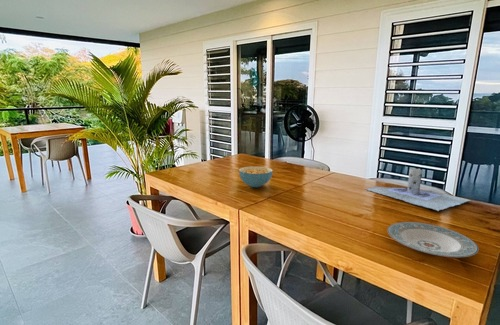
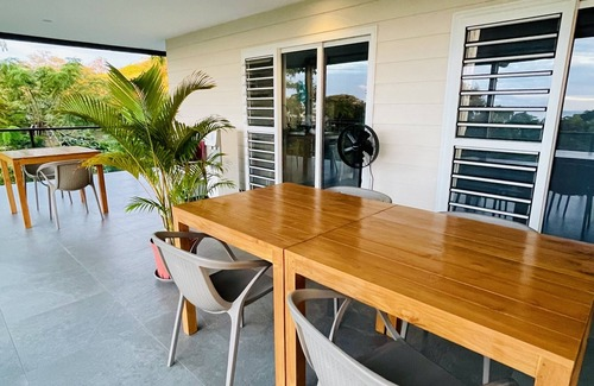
- cereal bowl [238,166,274,188]
- plate [386,221,480,258]
- napkin [365,167,472,212]
